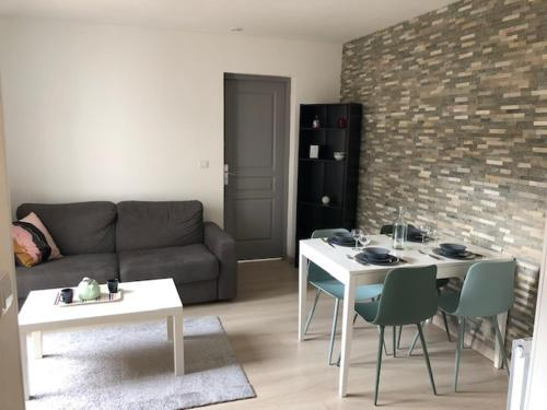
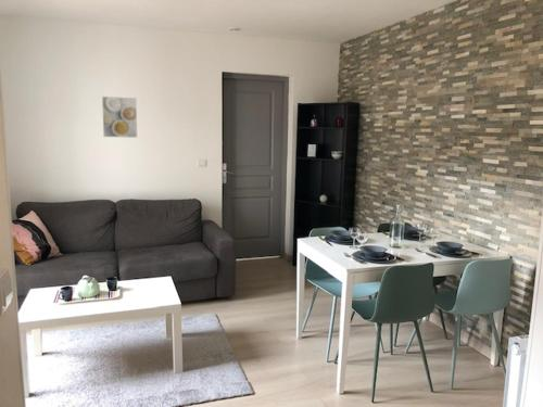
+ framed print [101,96,138,139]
